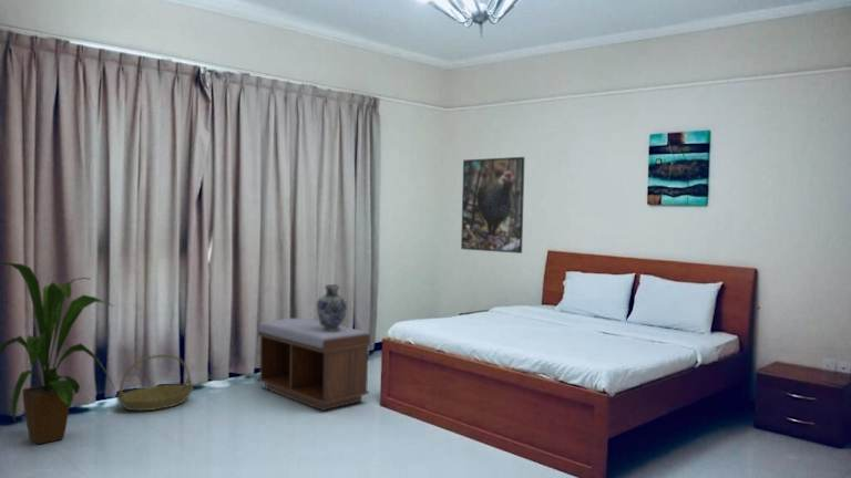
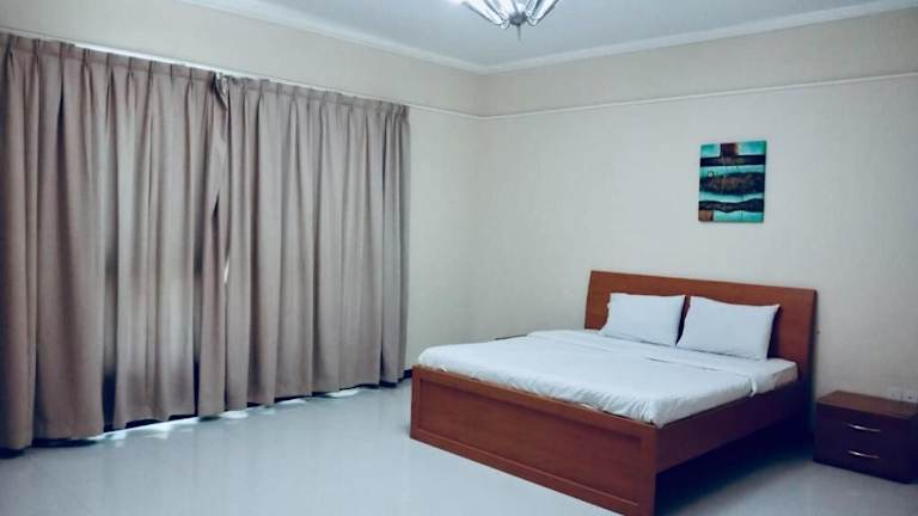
- basket [115,353,195,413]
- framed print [460,156,525,254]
- decorative vase [316,283,348,332]
- bench [256,318,371,412]
- house plant [0,261,116,445]
